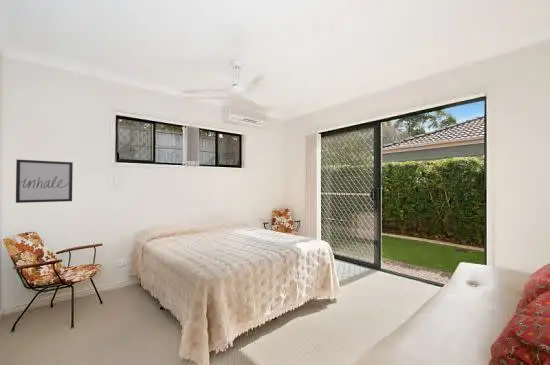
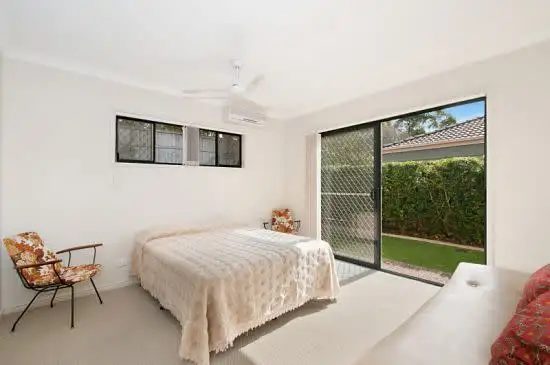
- wall art [15,159,74,204]
